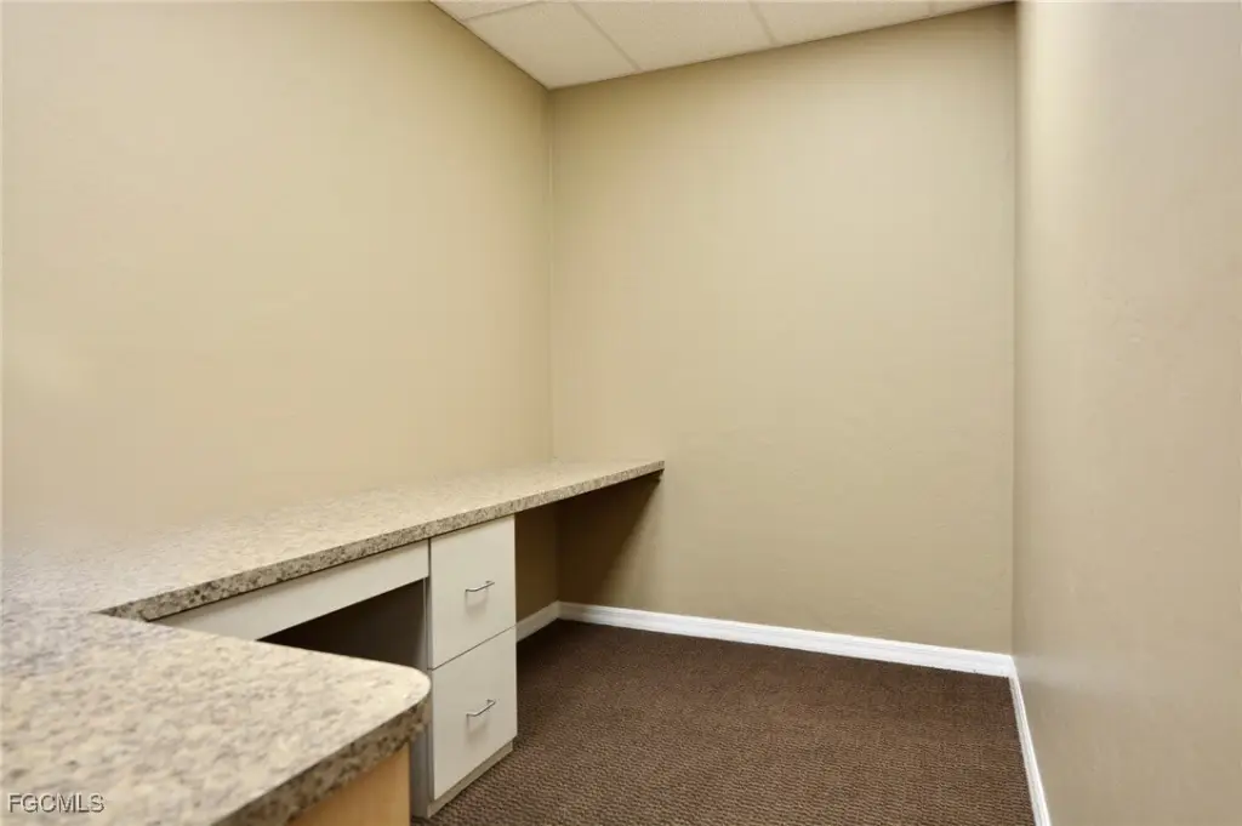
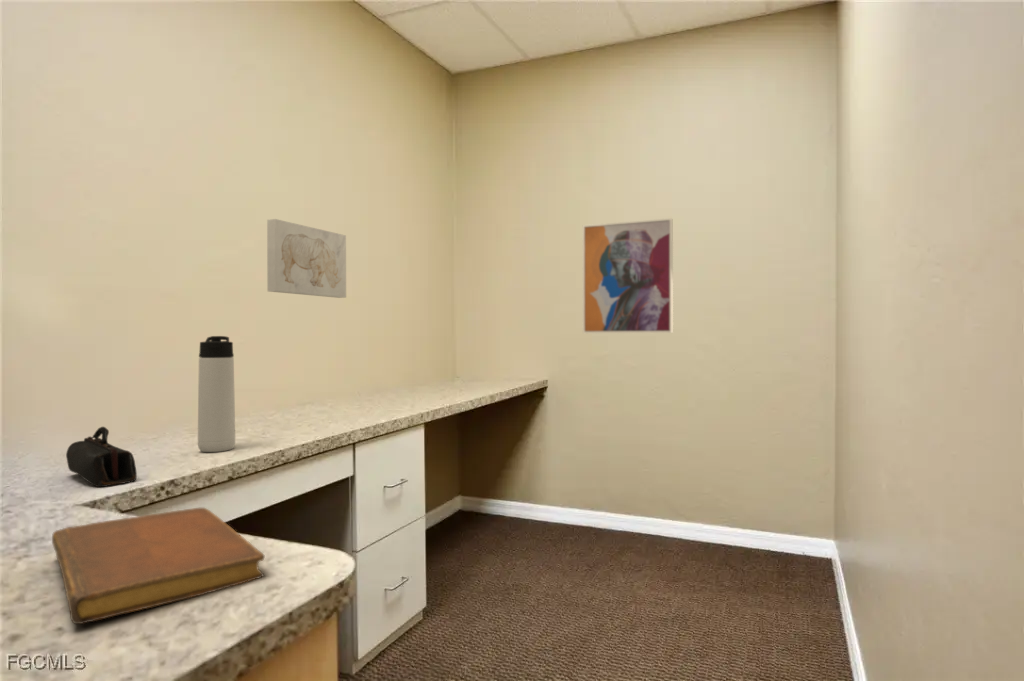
+ pencil case [65,426,138,488]
+ notebook [51,507,266,625]
+ thermos bottle [197,335,236,453]
+ wall art [266,218,347,299]
+ wall art [582,217,674,334]
